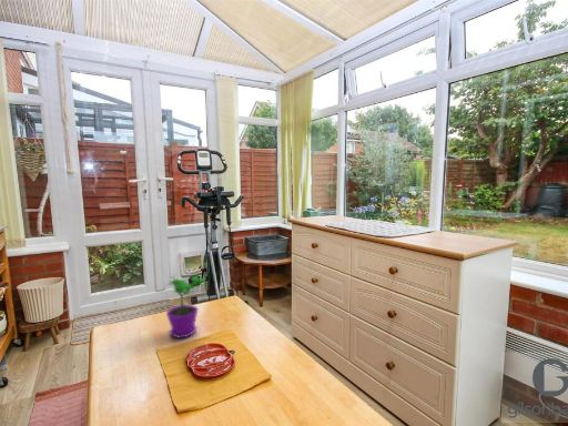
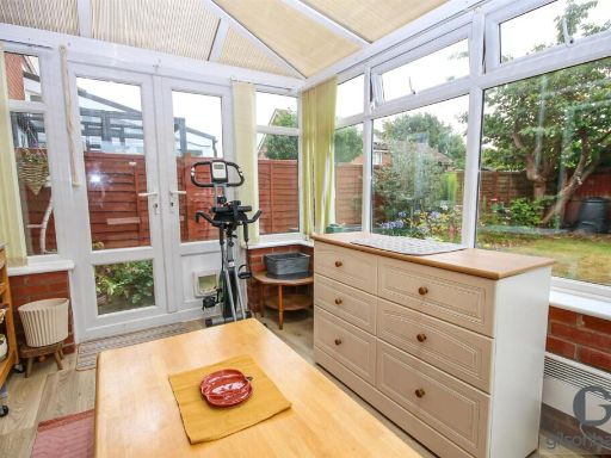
- flower pot [164,266,207,339]
